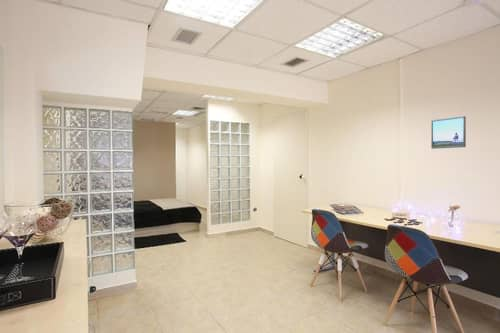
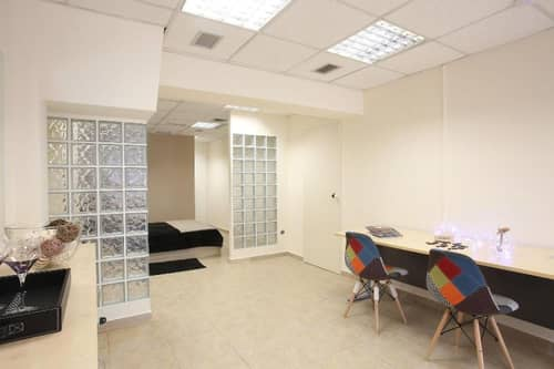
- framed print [430,115,467,150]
